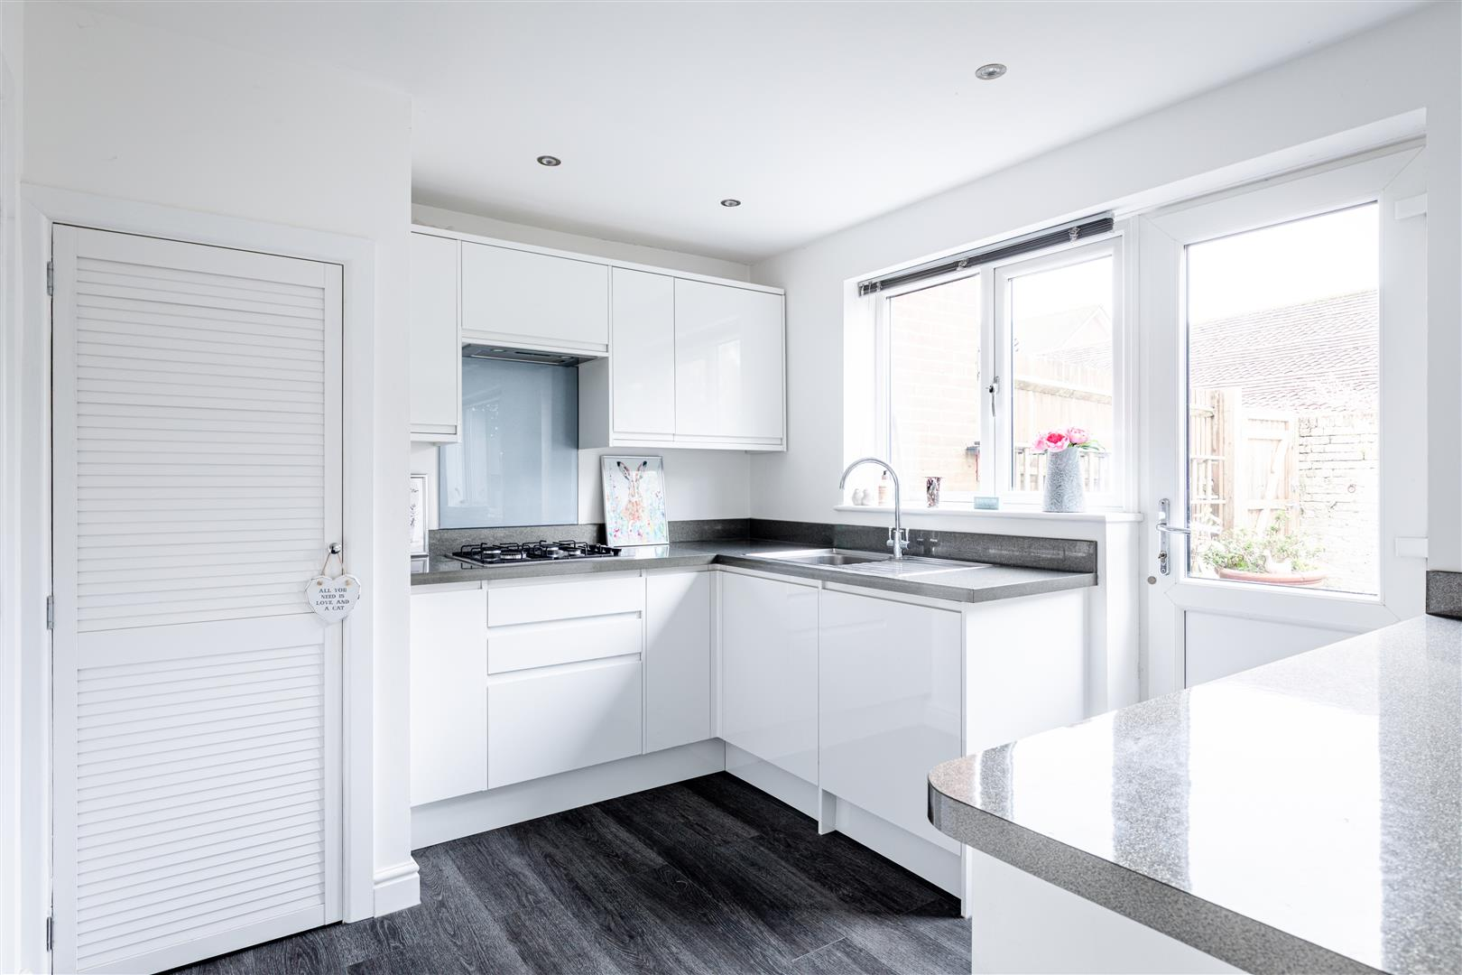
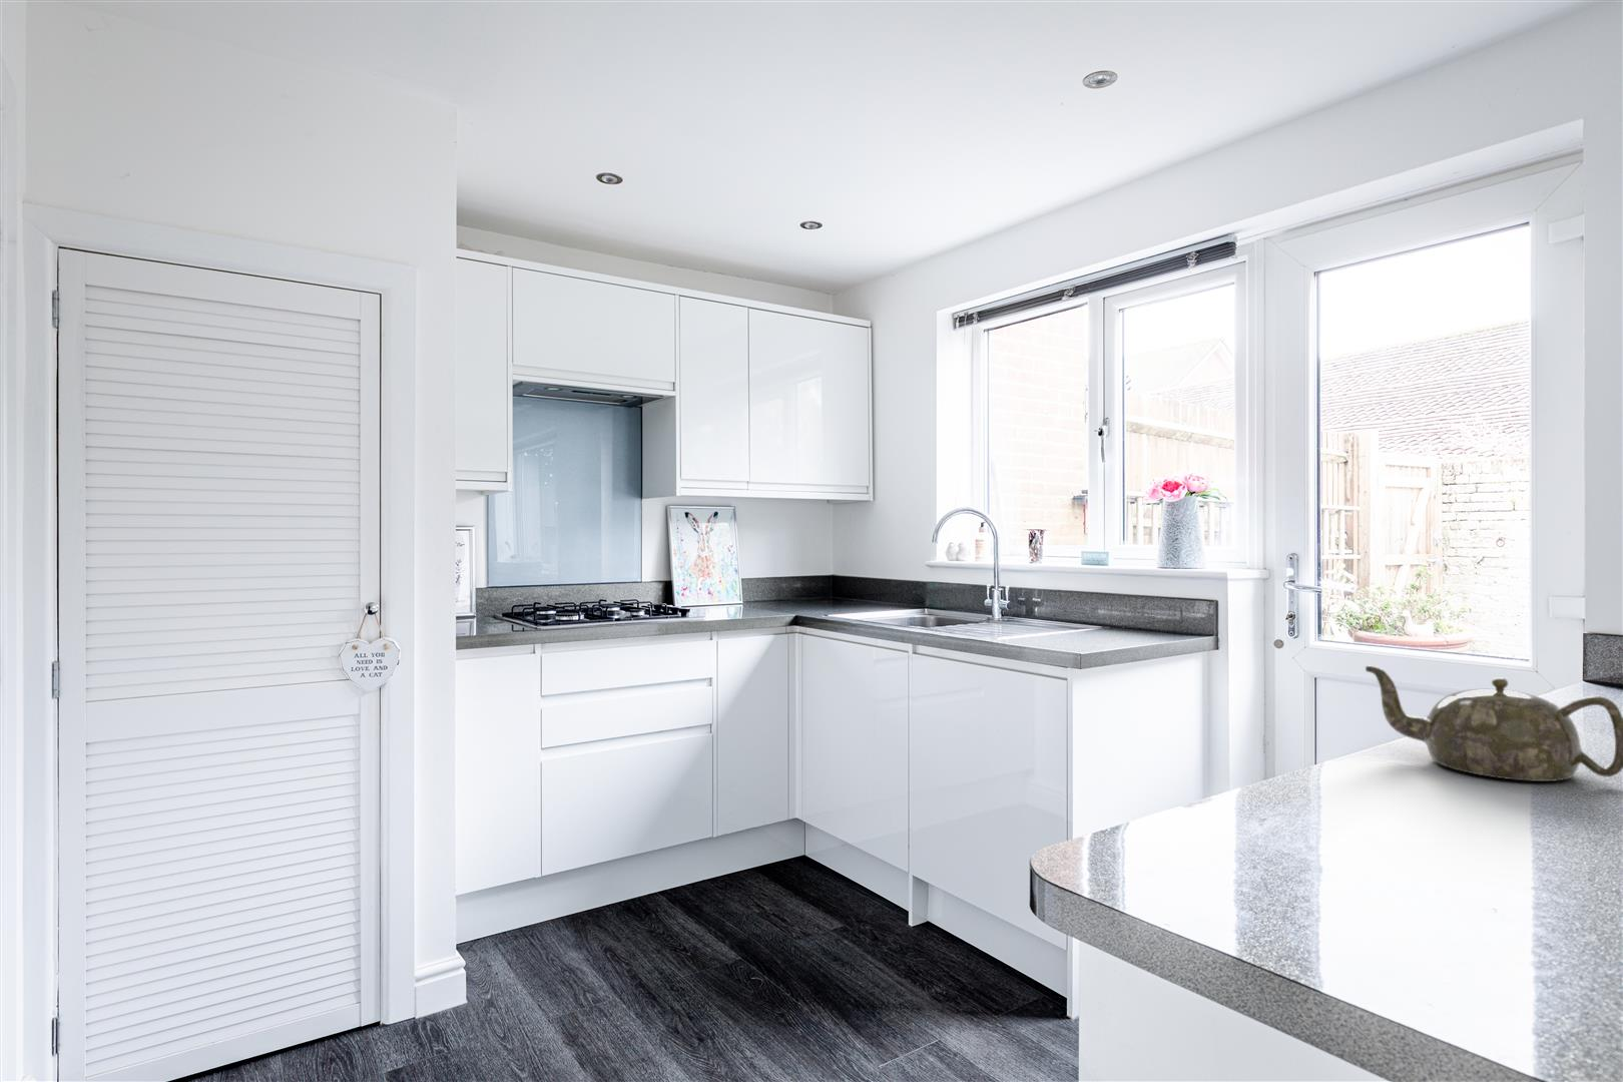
+ teapot [1365,665,1623,783]
